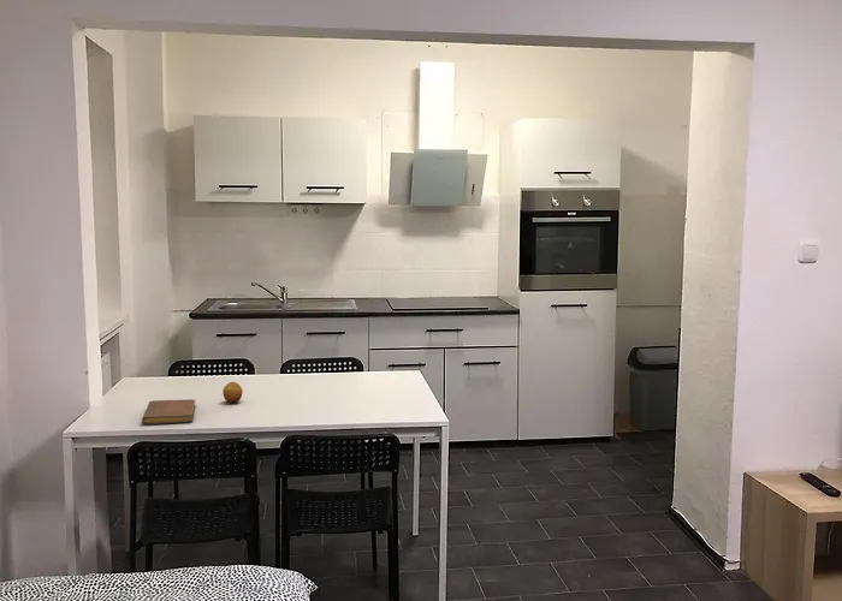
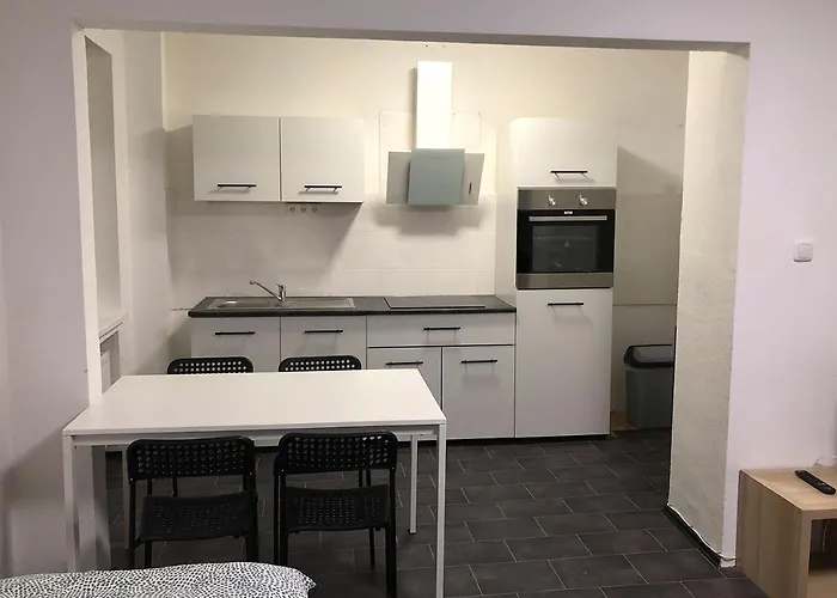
- fruit [221,381,244,404]
- notebook [141,398,196,426]
